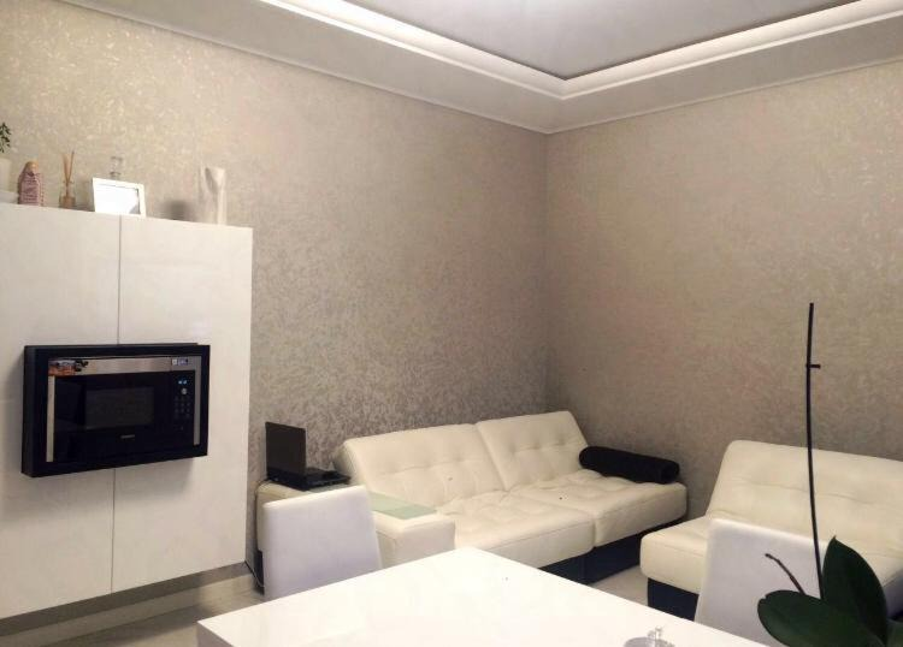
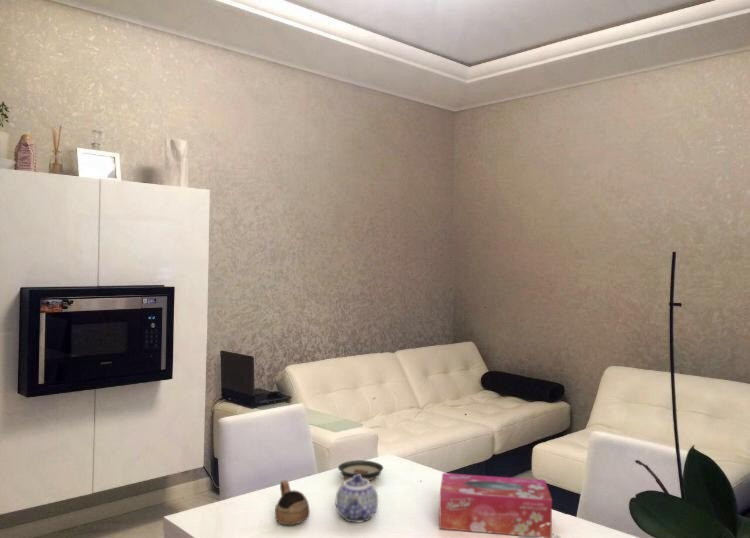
+ teapot [335,474,379,523]
+ cup [274,479,311,526]
+ saucer [337,459,384,481]
+ tissue box [438,472,553,538]
